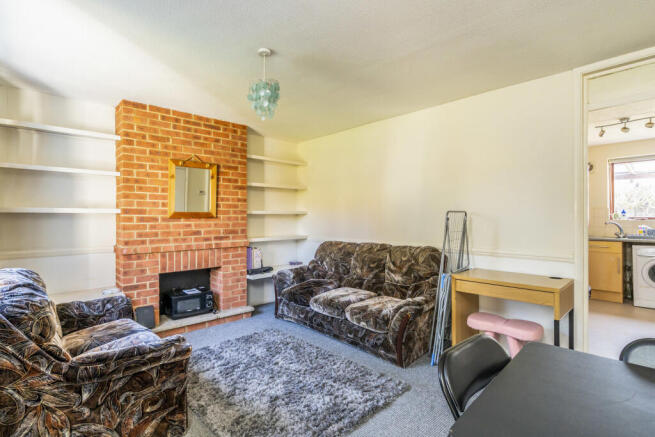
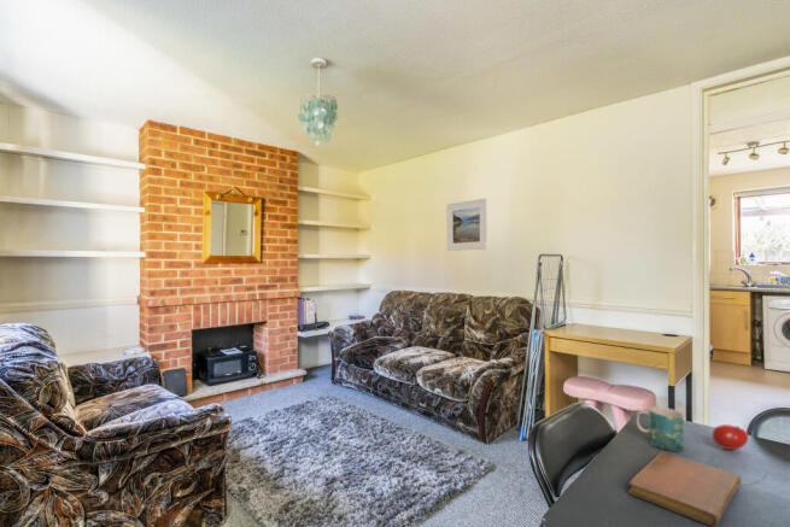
+ fruit [712,423,749,451]
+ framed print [446,197,488,252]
+ notebook [627,451,742,527]
+ mug [636,406,685,452]
